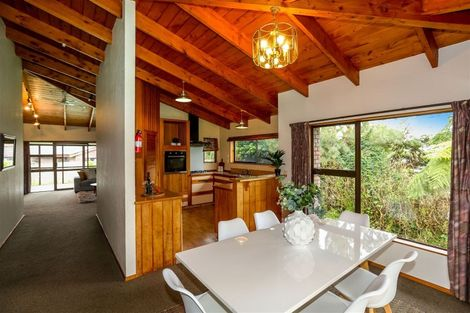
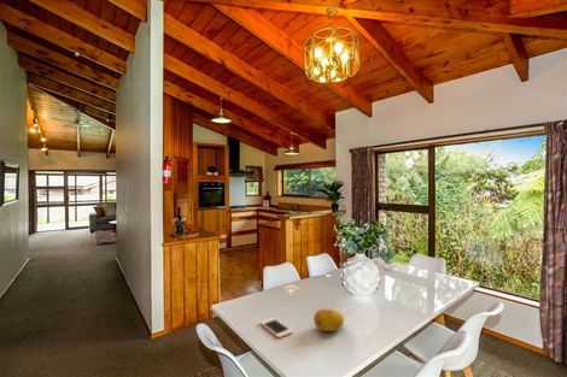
+ cell phone [258,317,293,338]
+ fruit [312,307,345,332]
